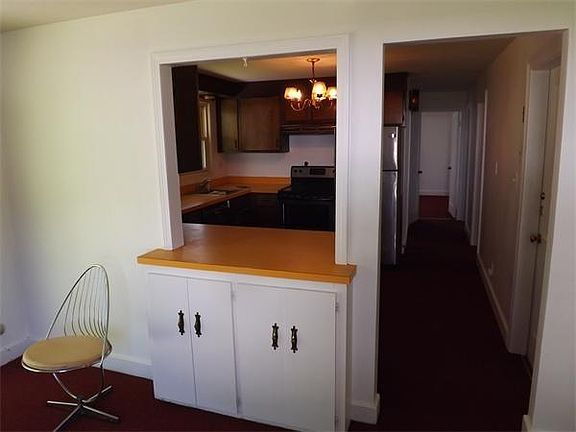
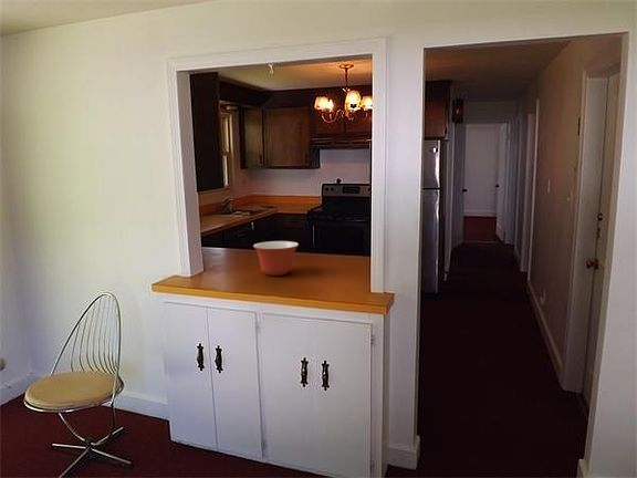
+ mixing bowl [252,240,300,277]
